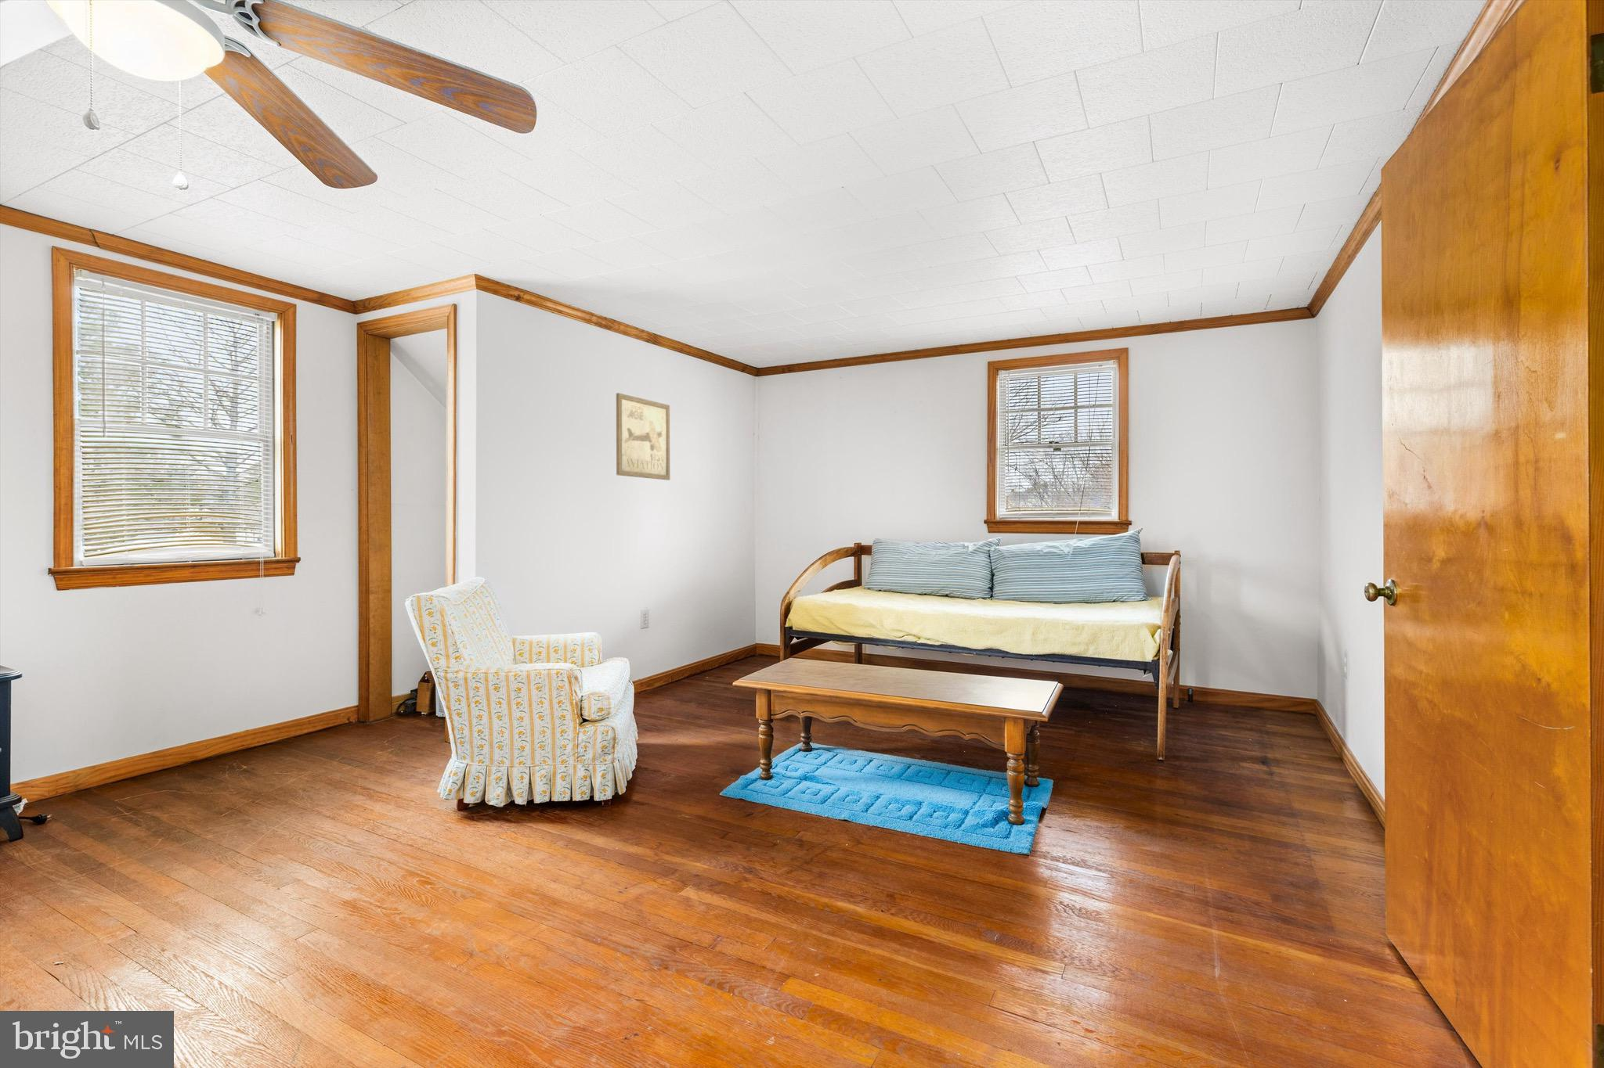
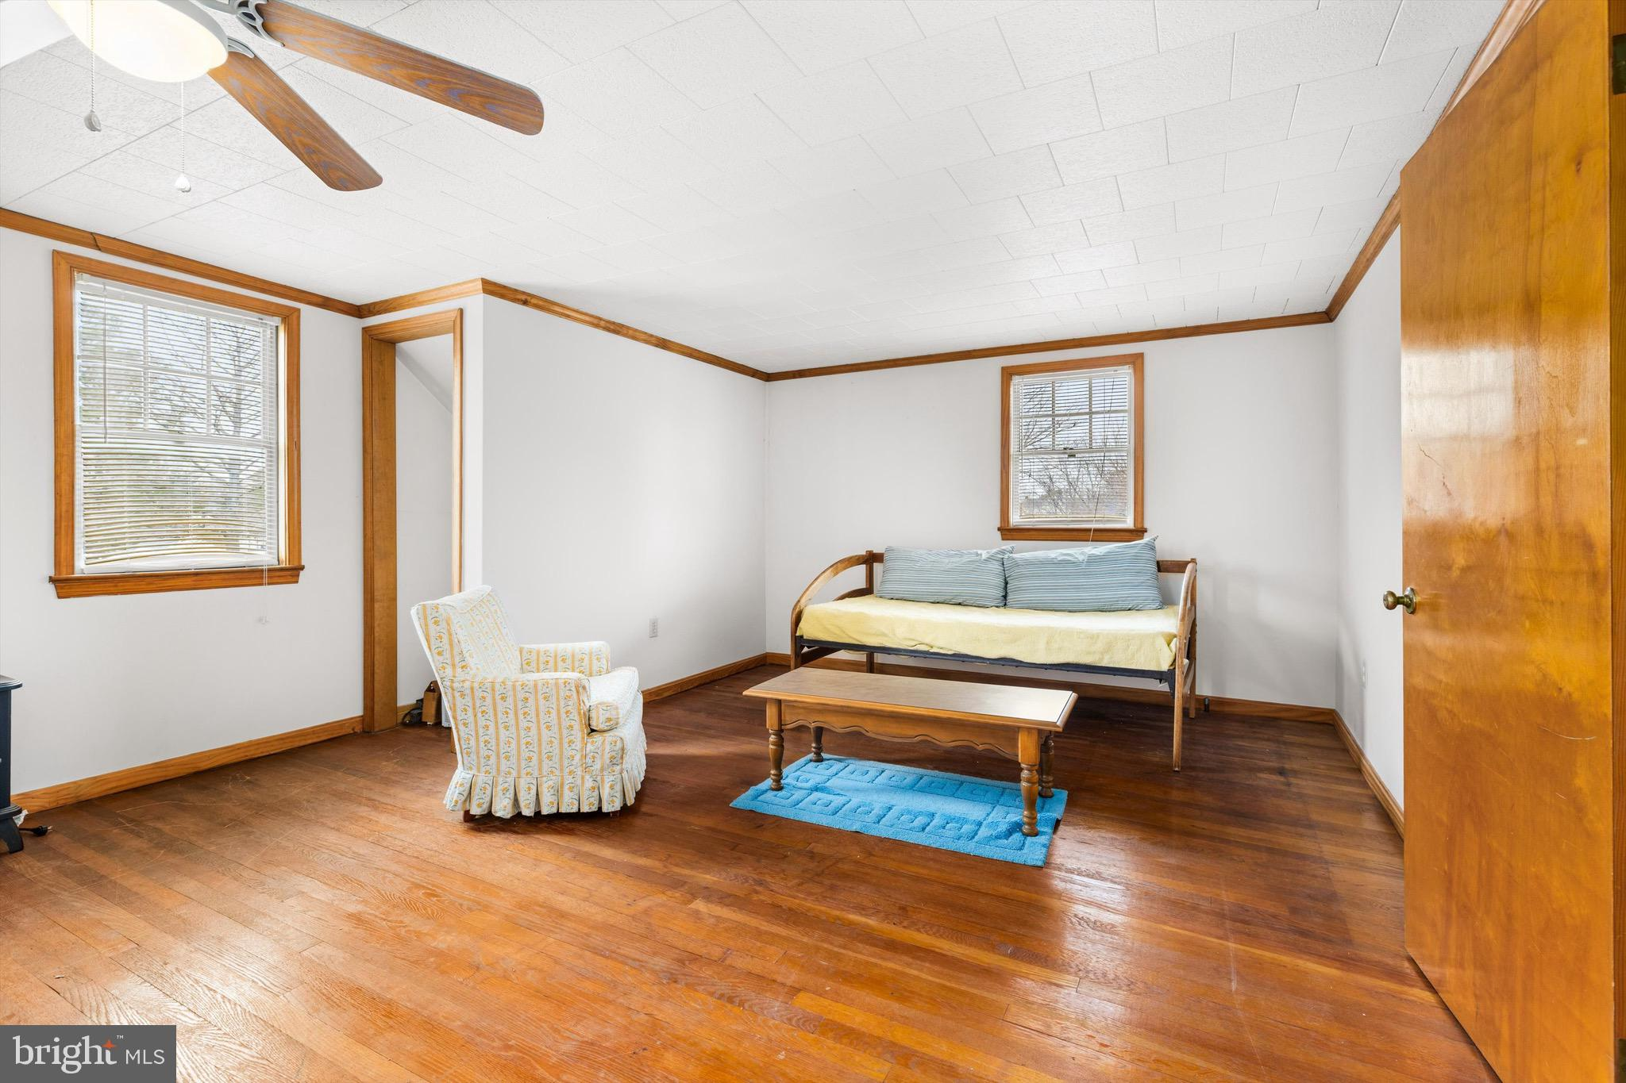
- wall art [615,392,670,482]
